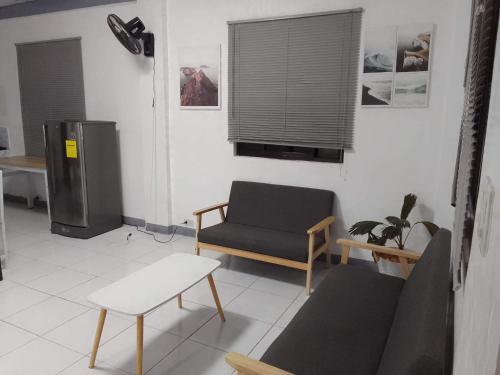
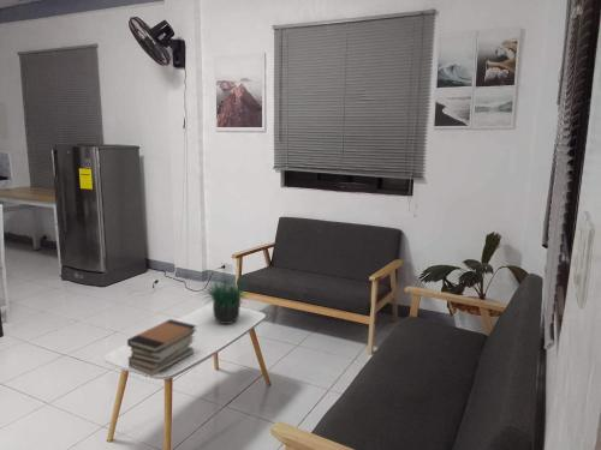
+ potted plant [197,263,252,325]
+ book stack [126,318,198,377]
